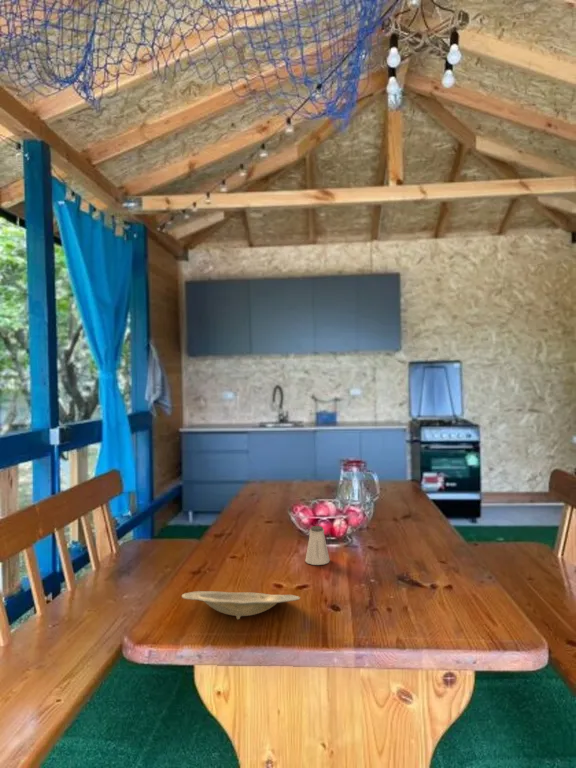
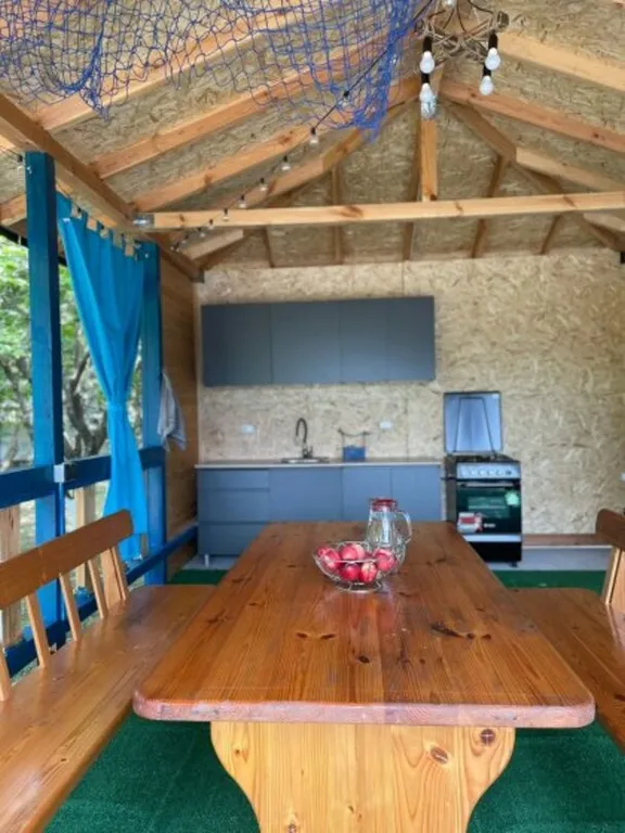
- plate [181,590,301,620]
- saltshaker [304,525,331,566]
